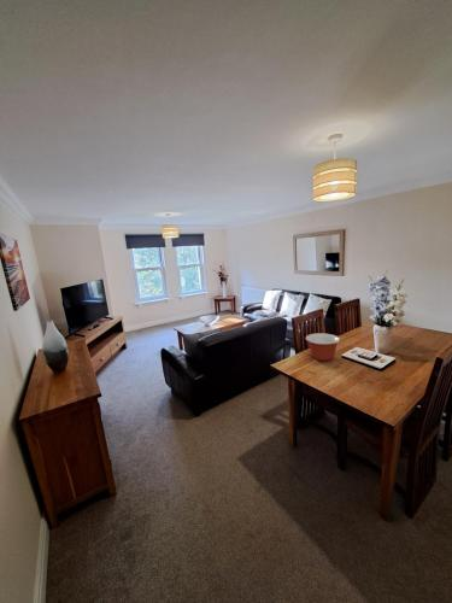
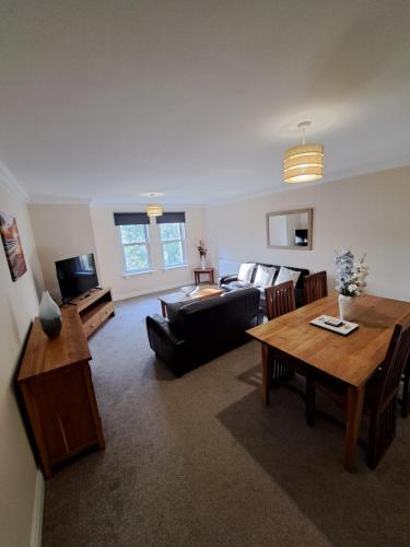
- mixing bowl [305,332,341,362]
